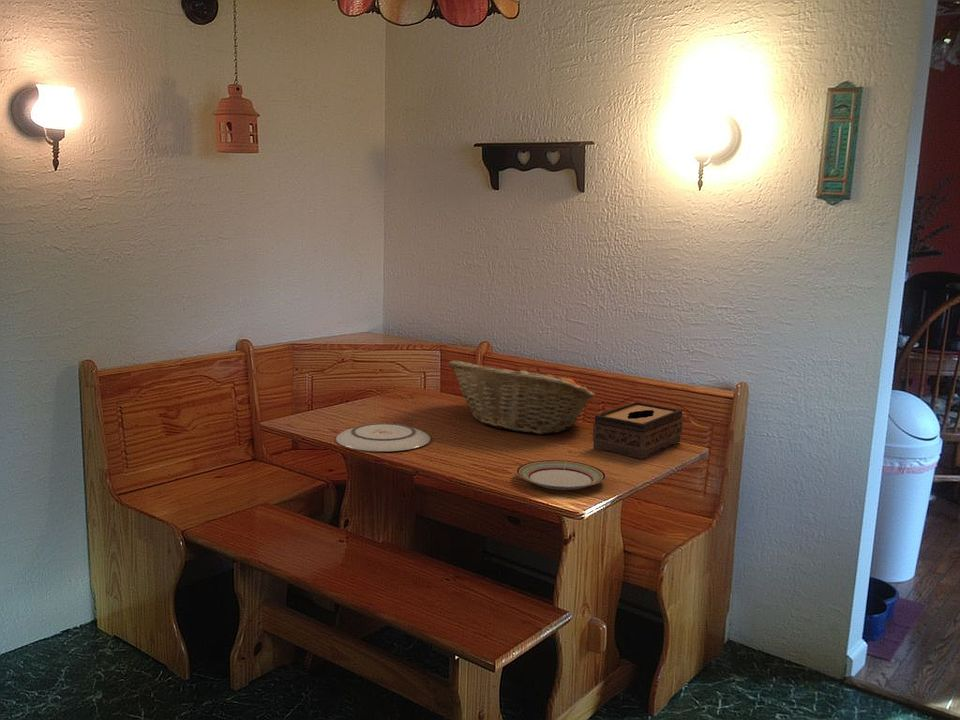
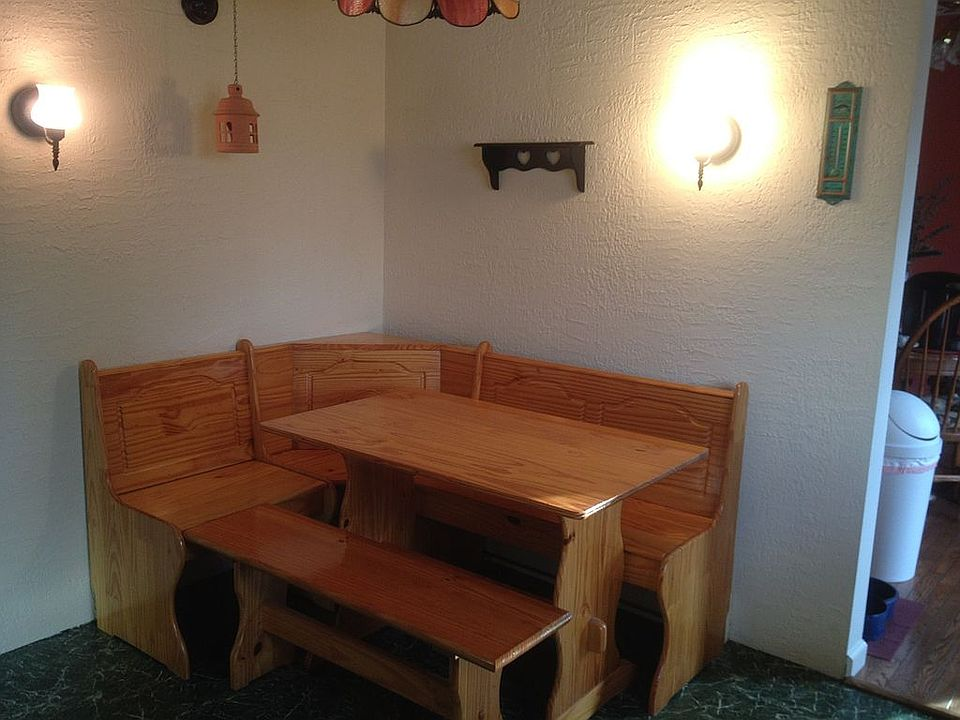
- tissue box [592,401,684,460]
- fruit basket [447,360,596,435]
- plate [515,459,607,491]
- plate [335,422,431,453]
